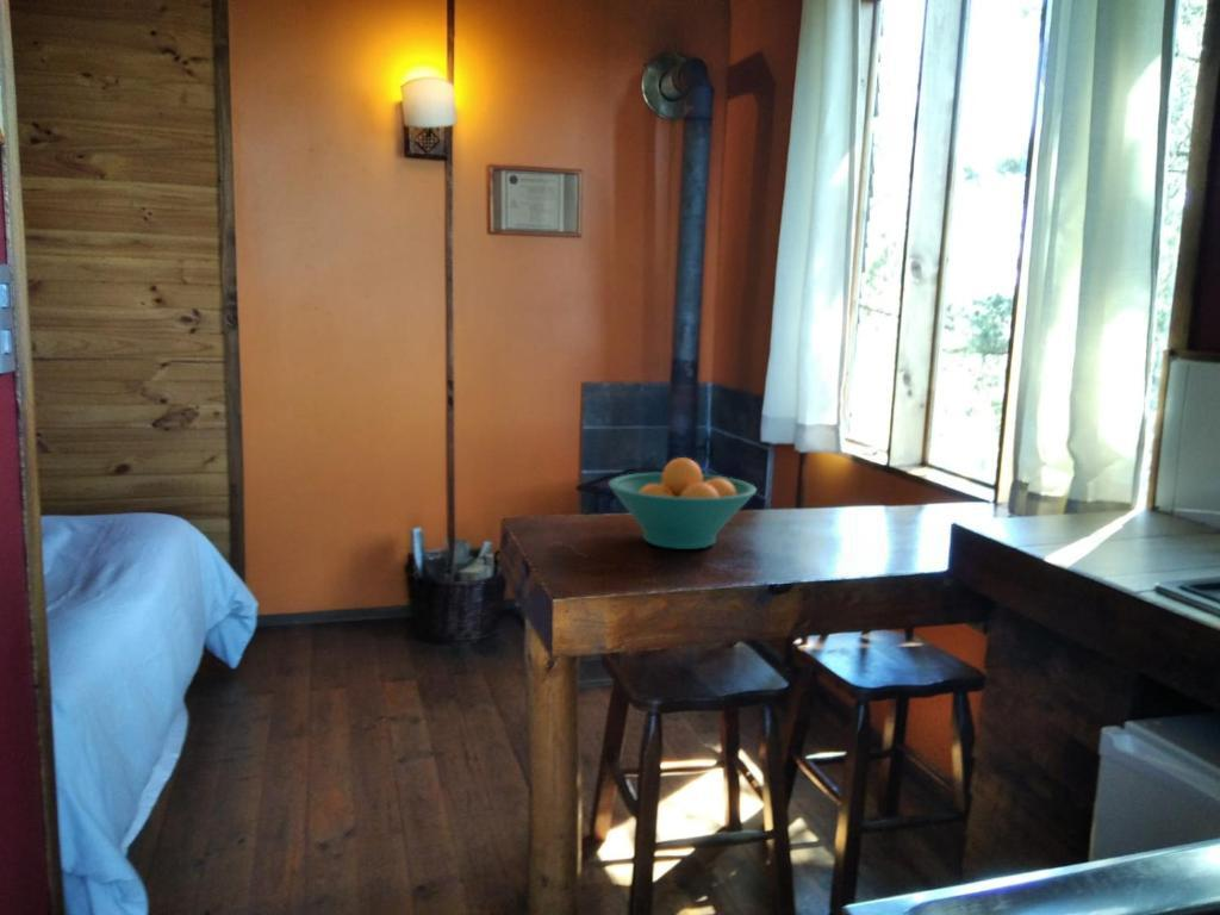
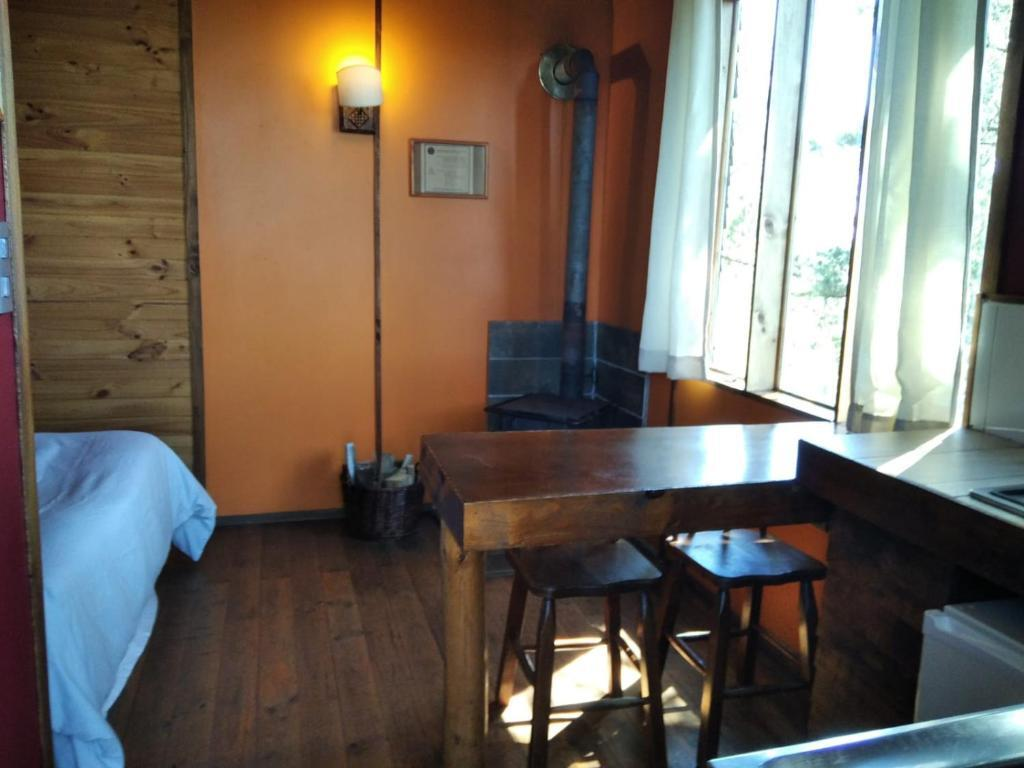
- fruit bowl [608,456,758,550]
